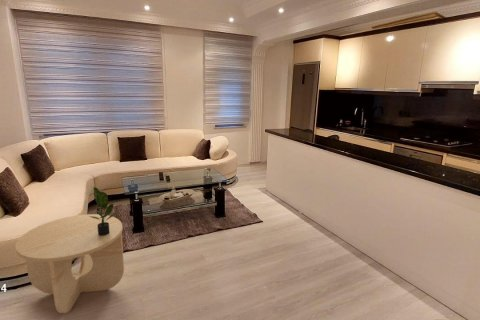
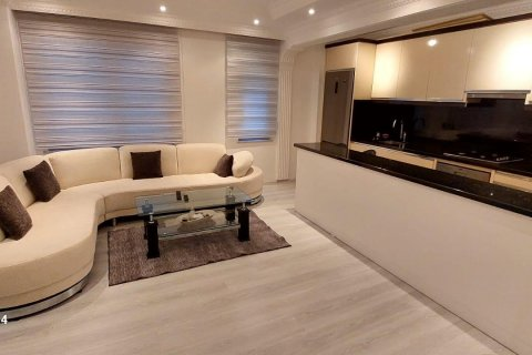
- potted plant [89,186,119,236]
- side table [14,213,125,314]
